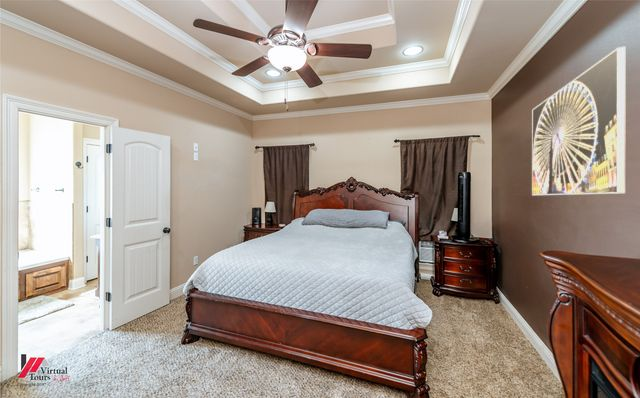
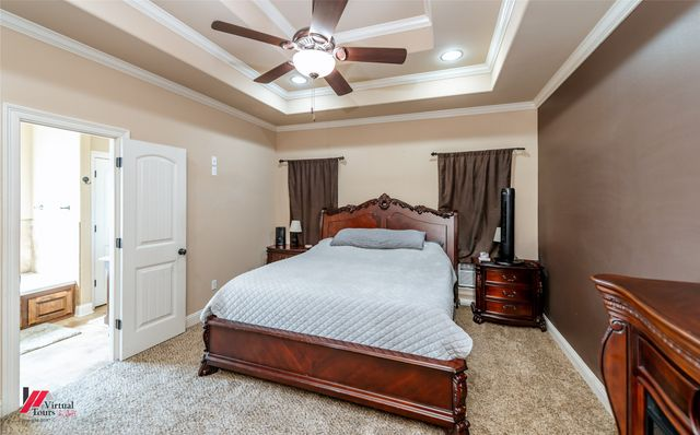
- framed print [531,45,627,196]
